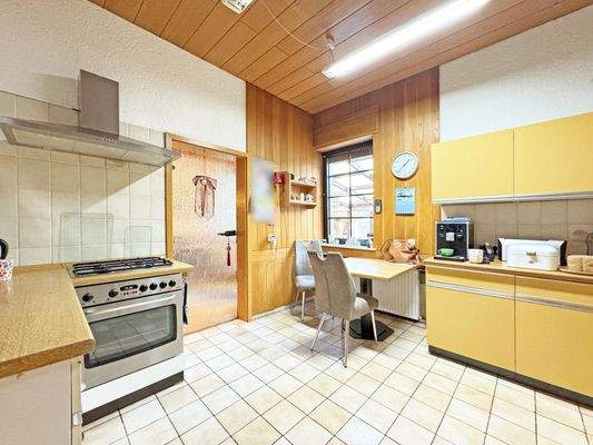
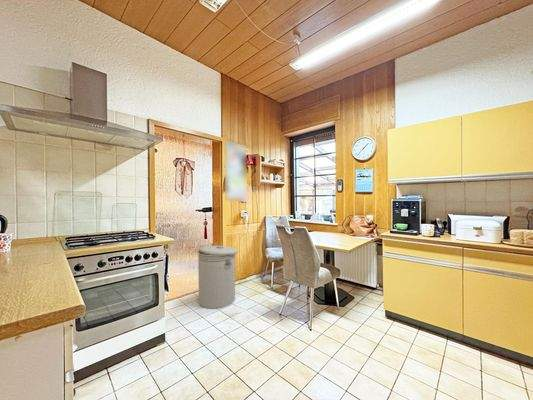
+ can [197,245,238,309]
